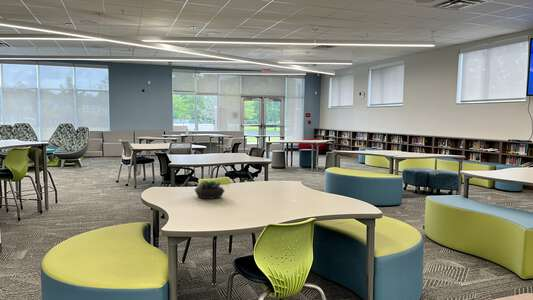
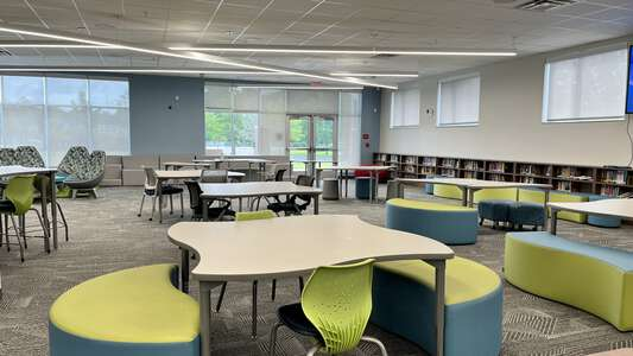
- succulent plant [194,180,226,200]
